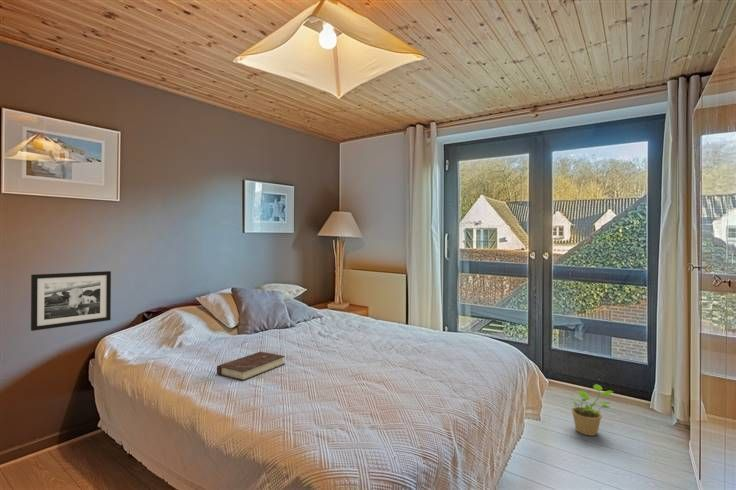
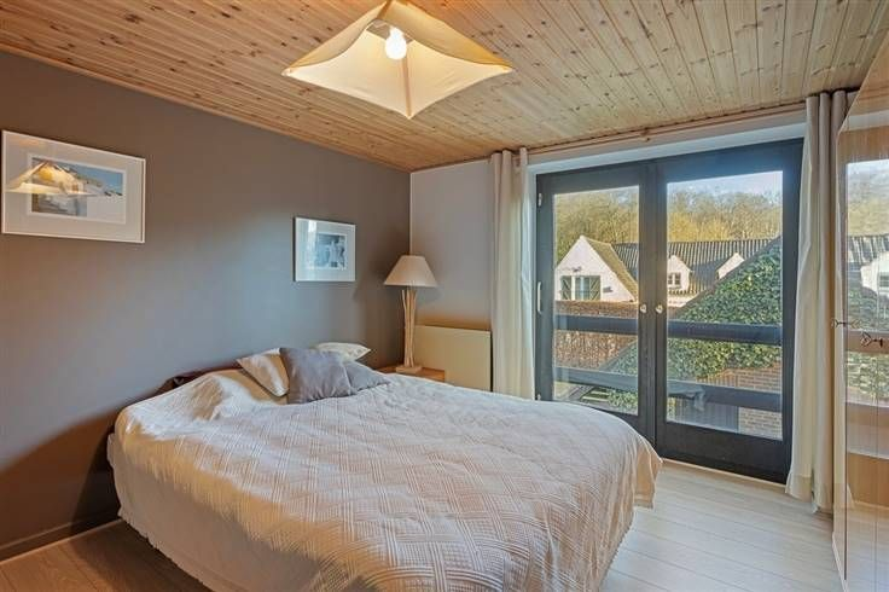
- picture frame [30,270,112,332]
- potted plant [566,383,615,437]
- book [216,351,286,382]
